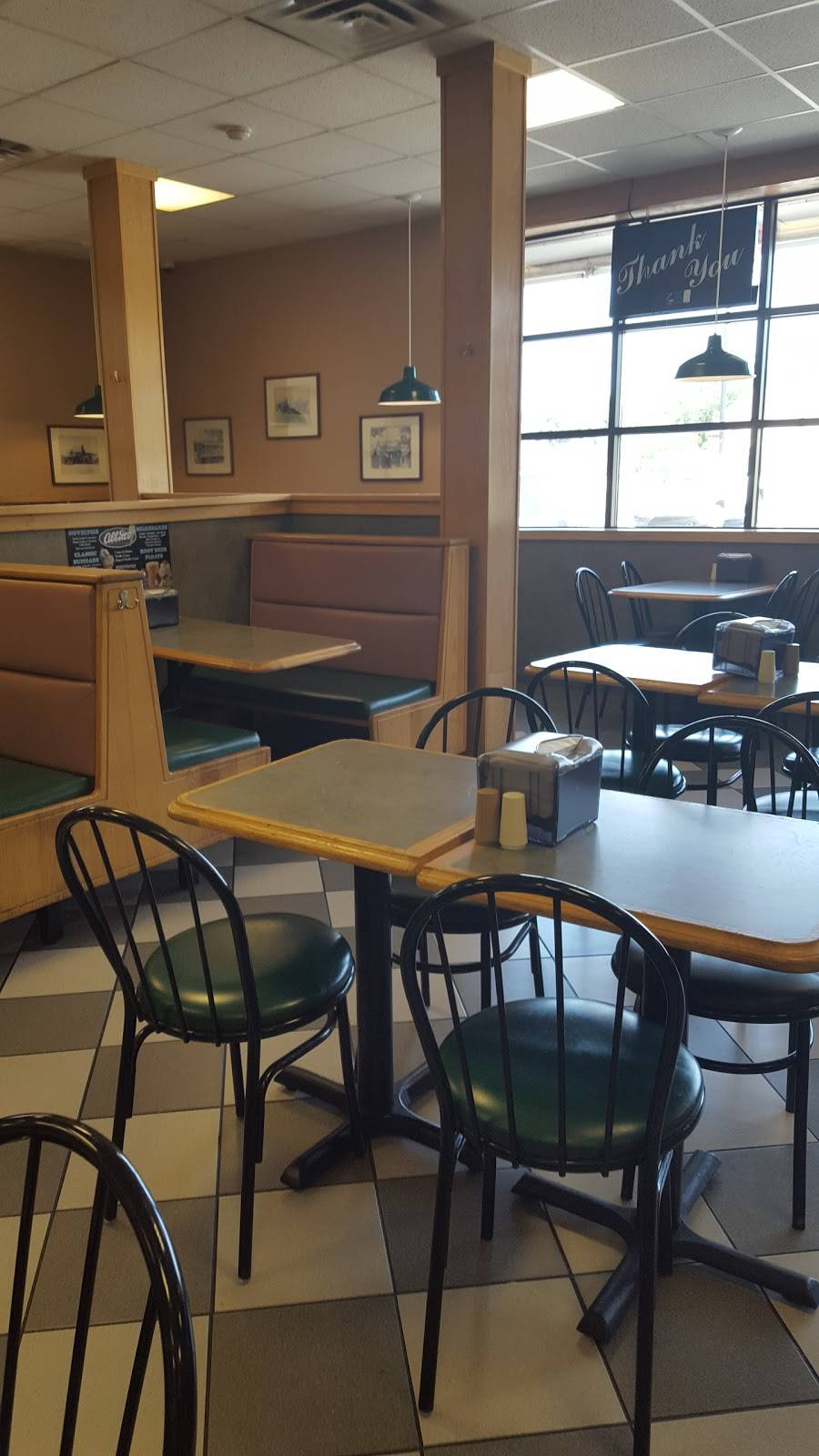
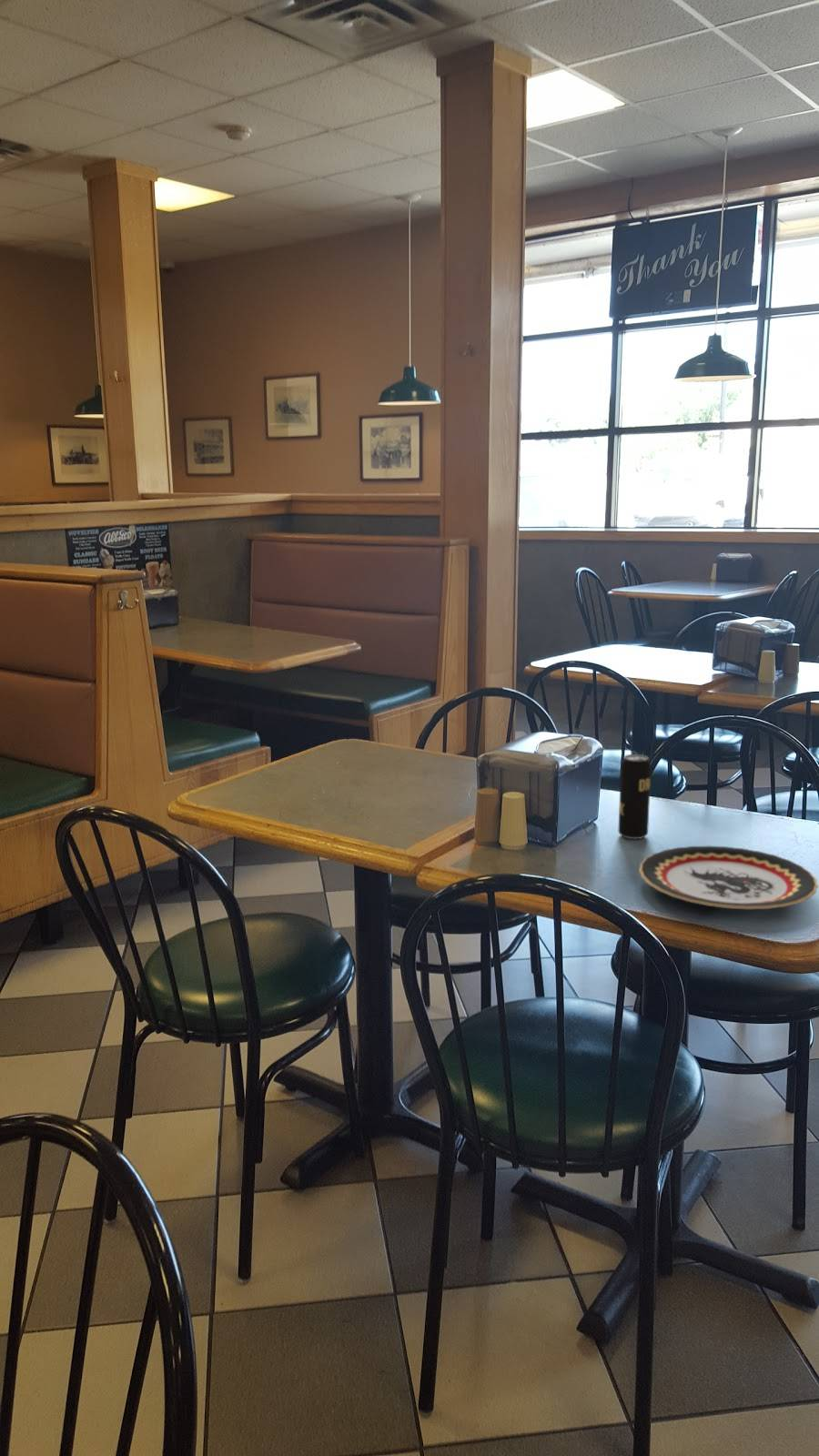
+ beverage can [617,751,652,840]
+ plate [638,845,819,910]
